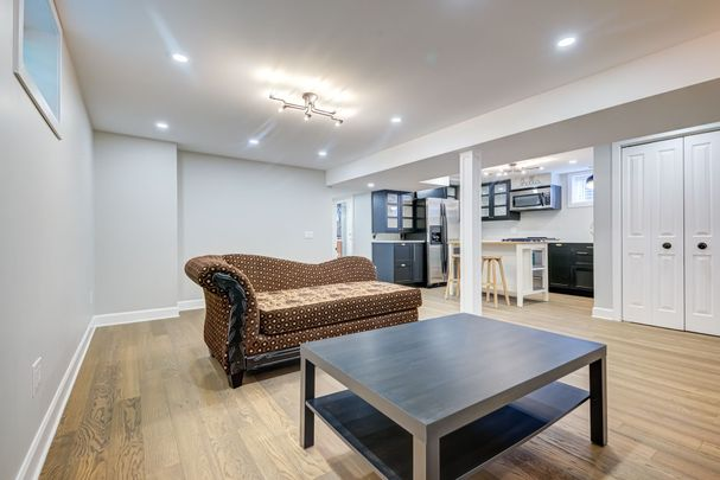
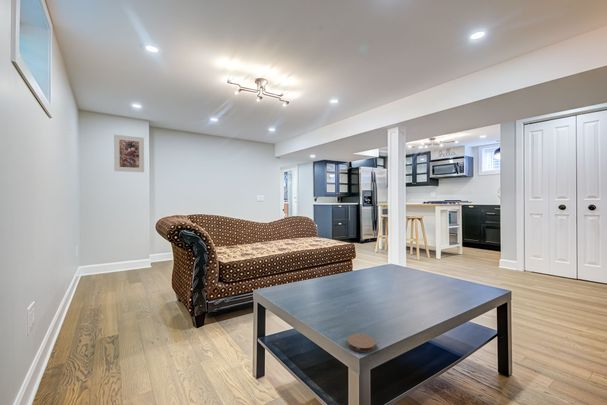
+ coaster [347,333,377,353]
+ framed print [113,134,145,173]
